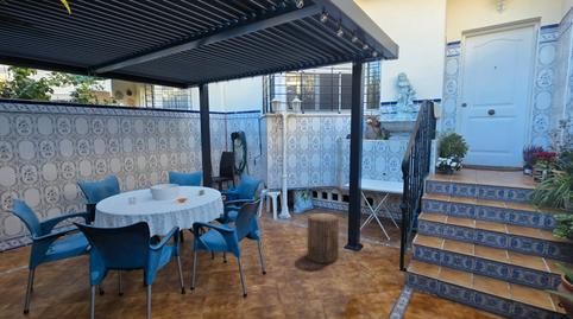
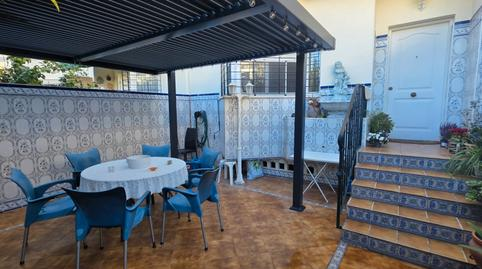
- stool [307,212,340,264]
